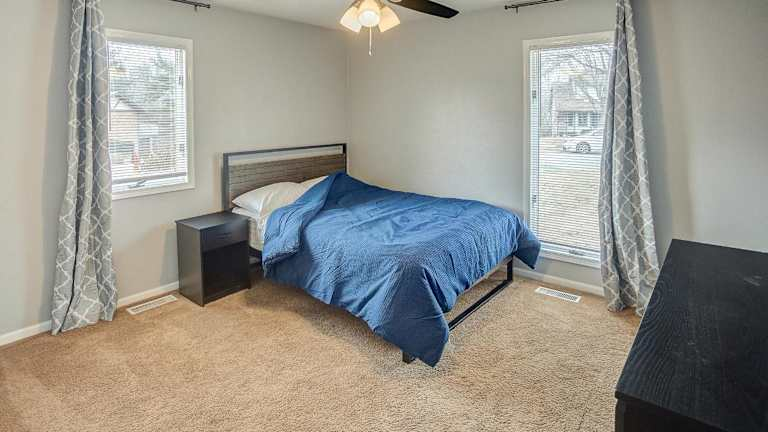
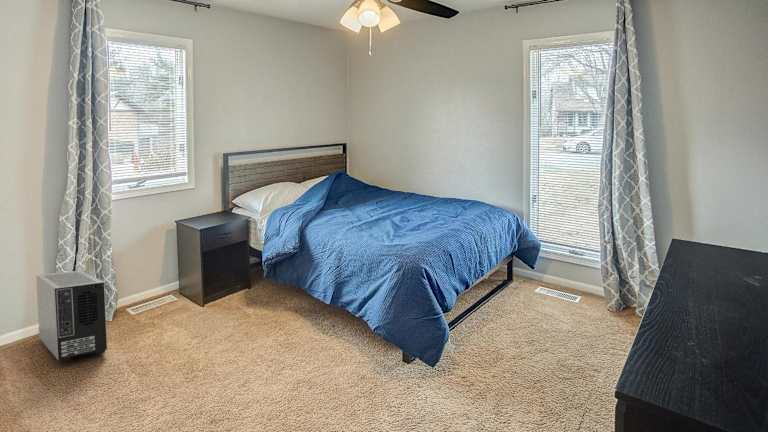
+ air purifier [35,270,109,363]
